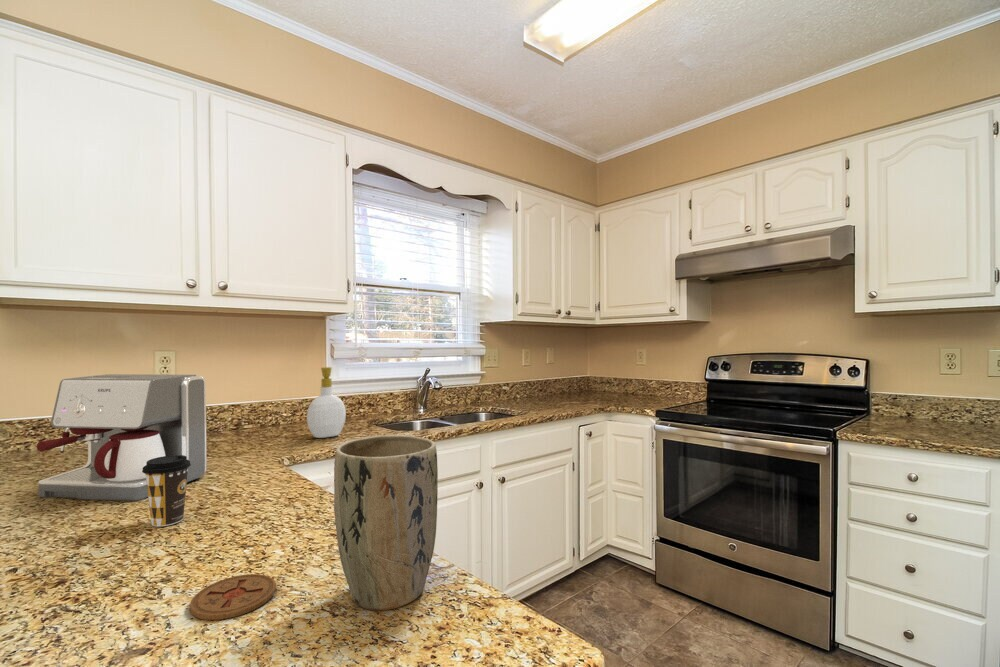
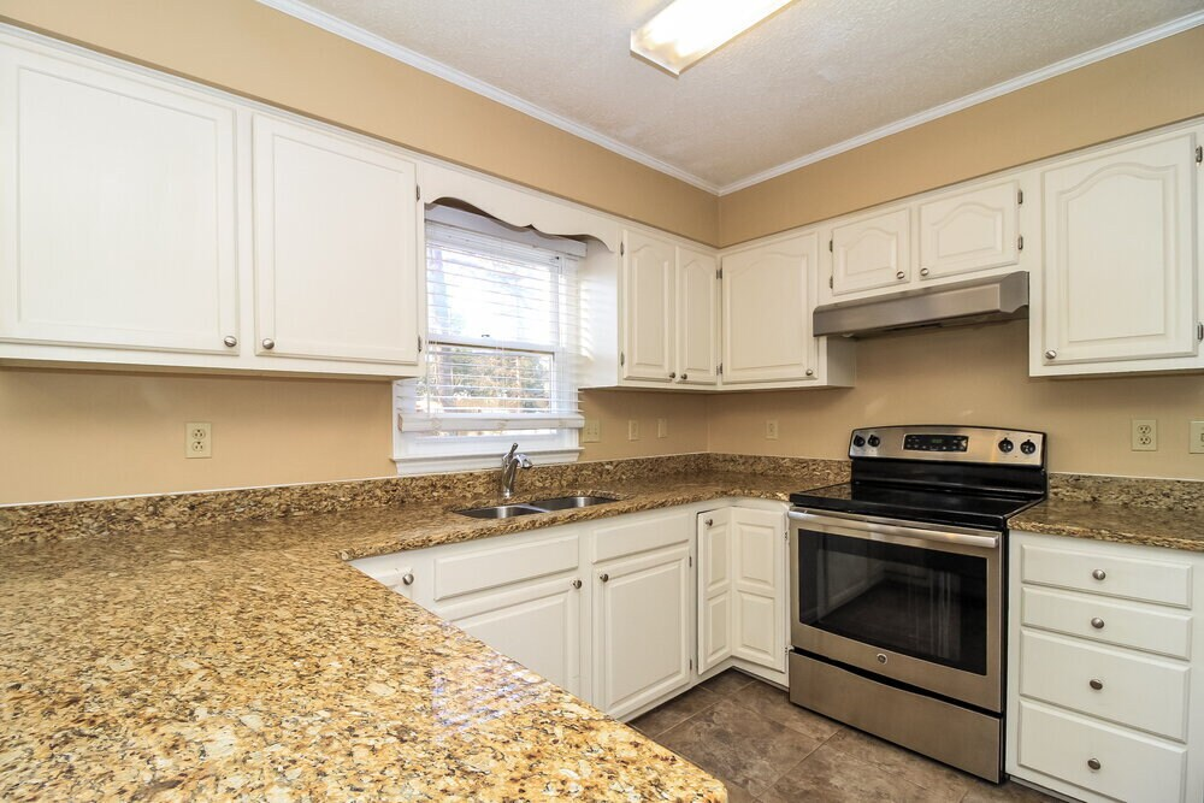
- coaster [189,573,277,621]
- coffee cup [142,455,191,528]
- coffee maker [36,373,207,502]
- plant pot [333,434,439,611]
- soap bottle [306,366,347,439]
